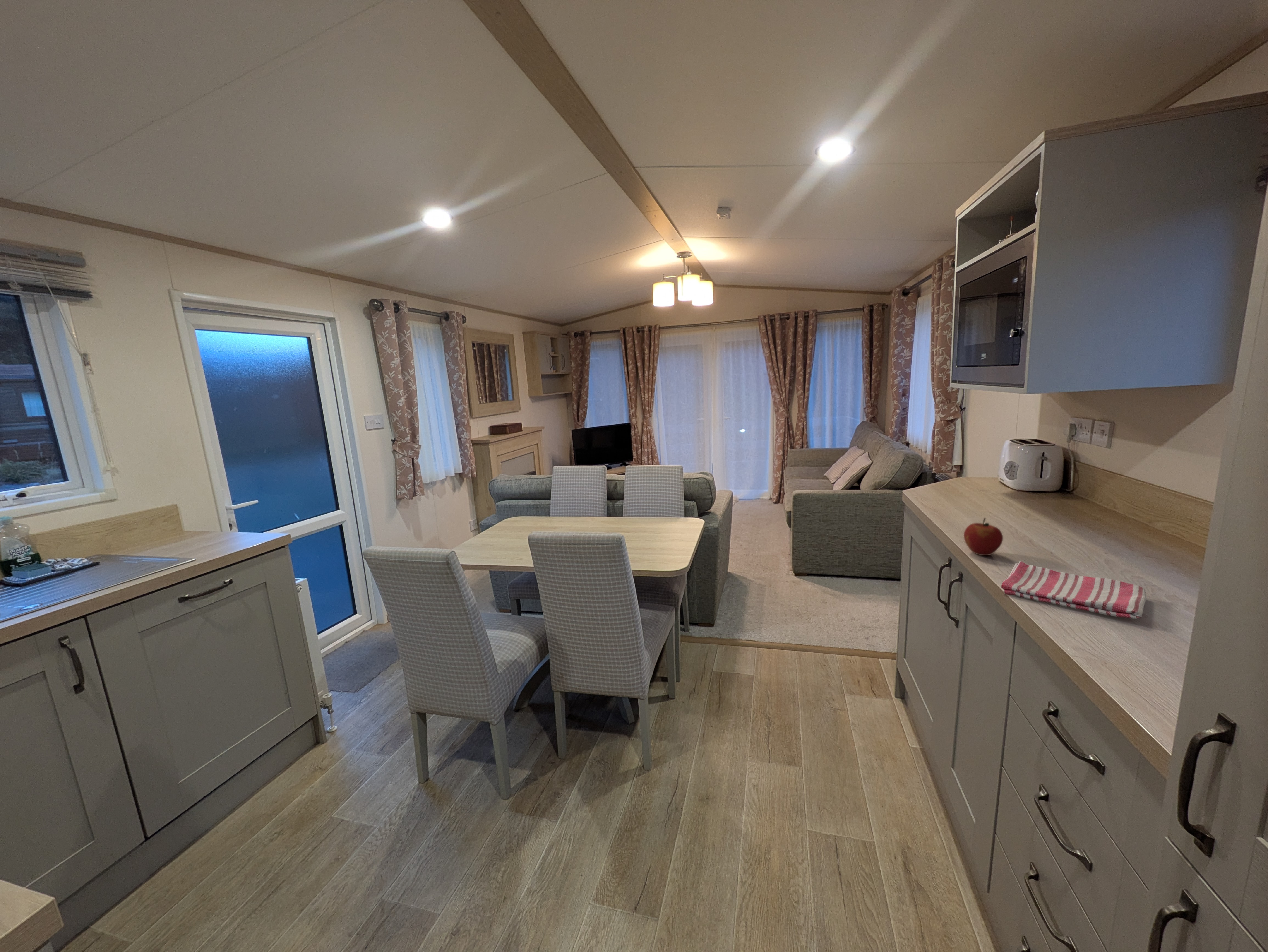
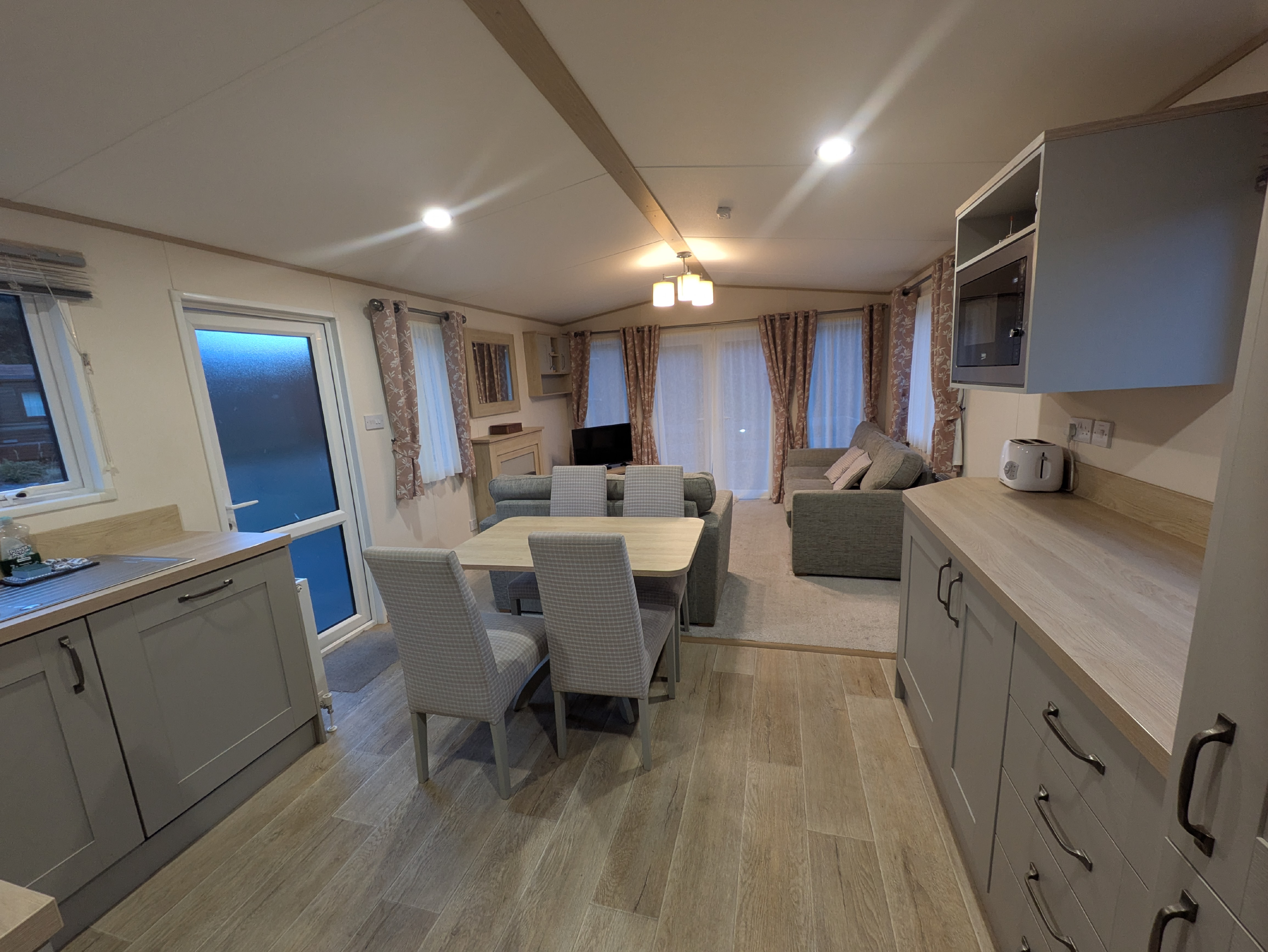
- apple [963,518,1003,556]
- dish towel [1001,561,1147,619]
